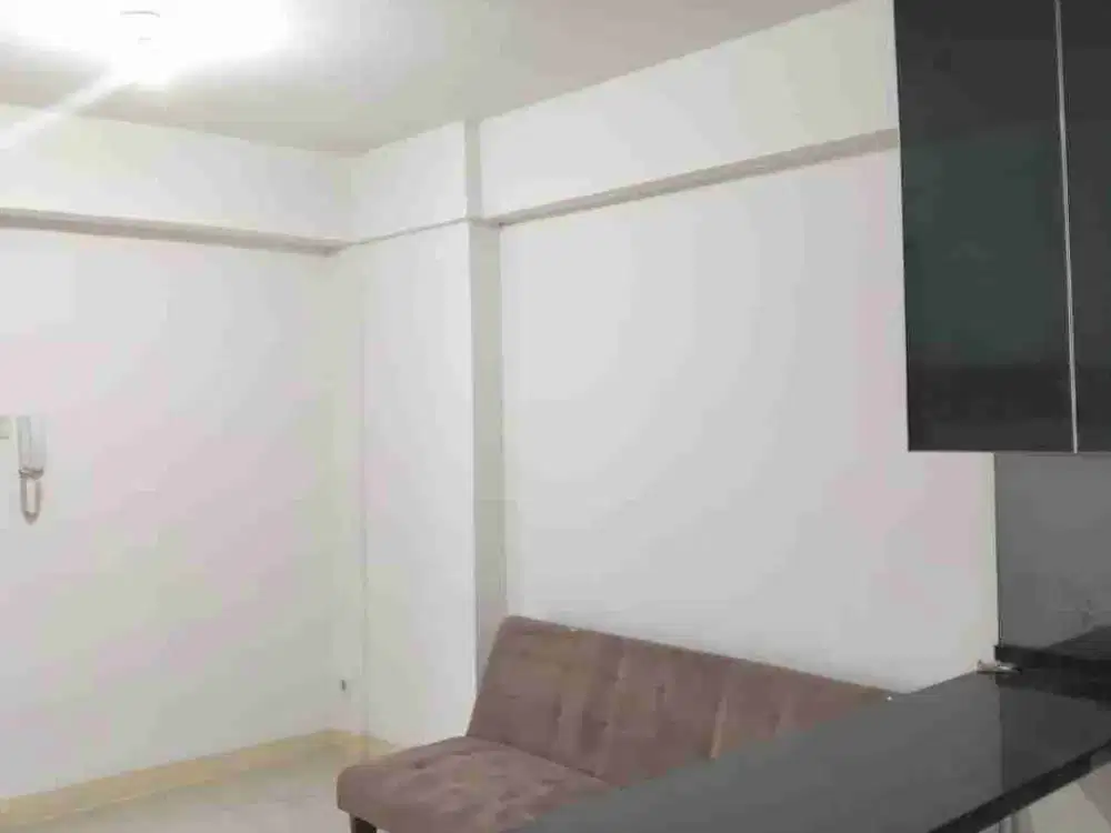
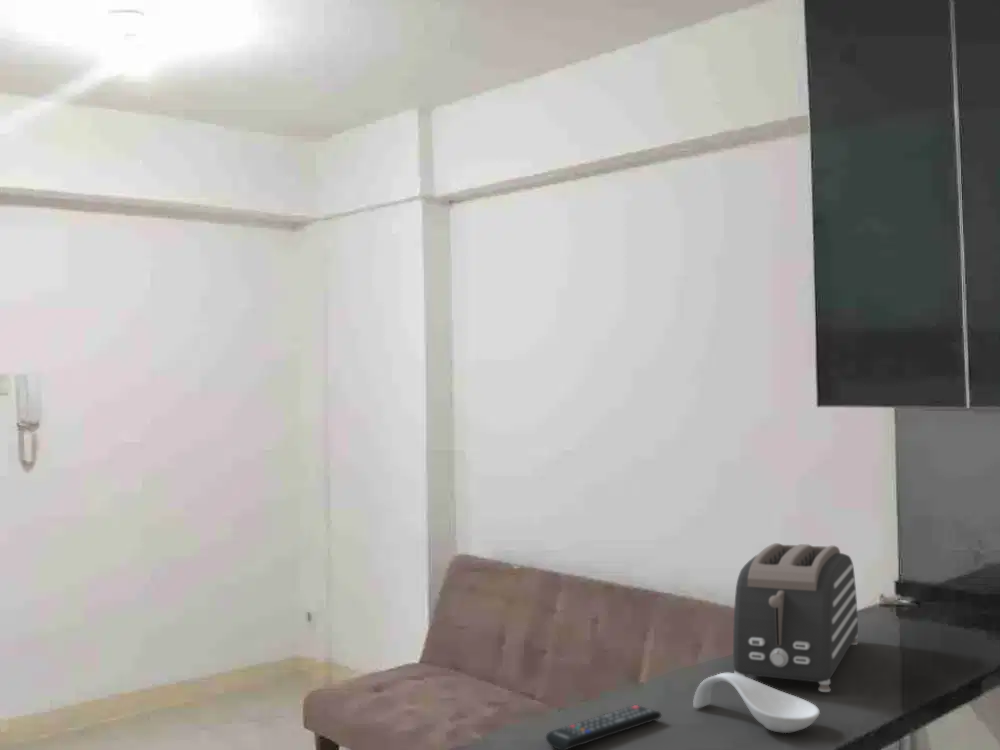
+ remote control [545,704,662,750]
+ spoon rest [692,672,821,734]
+ toaster [732,542,859,693]
